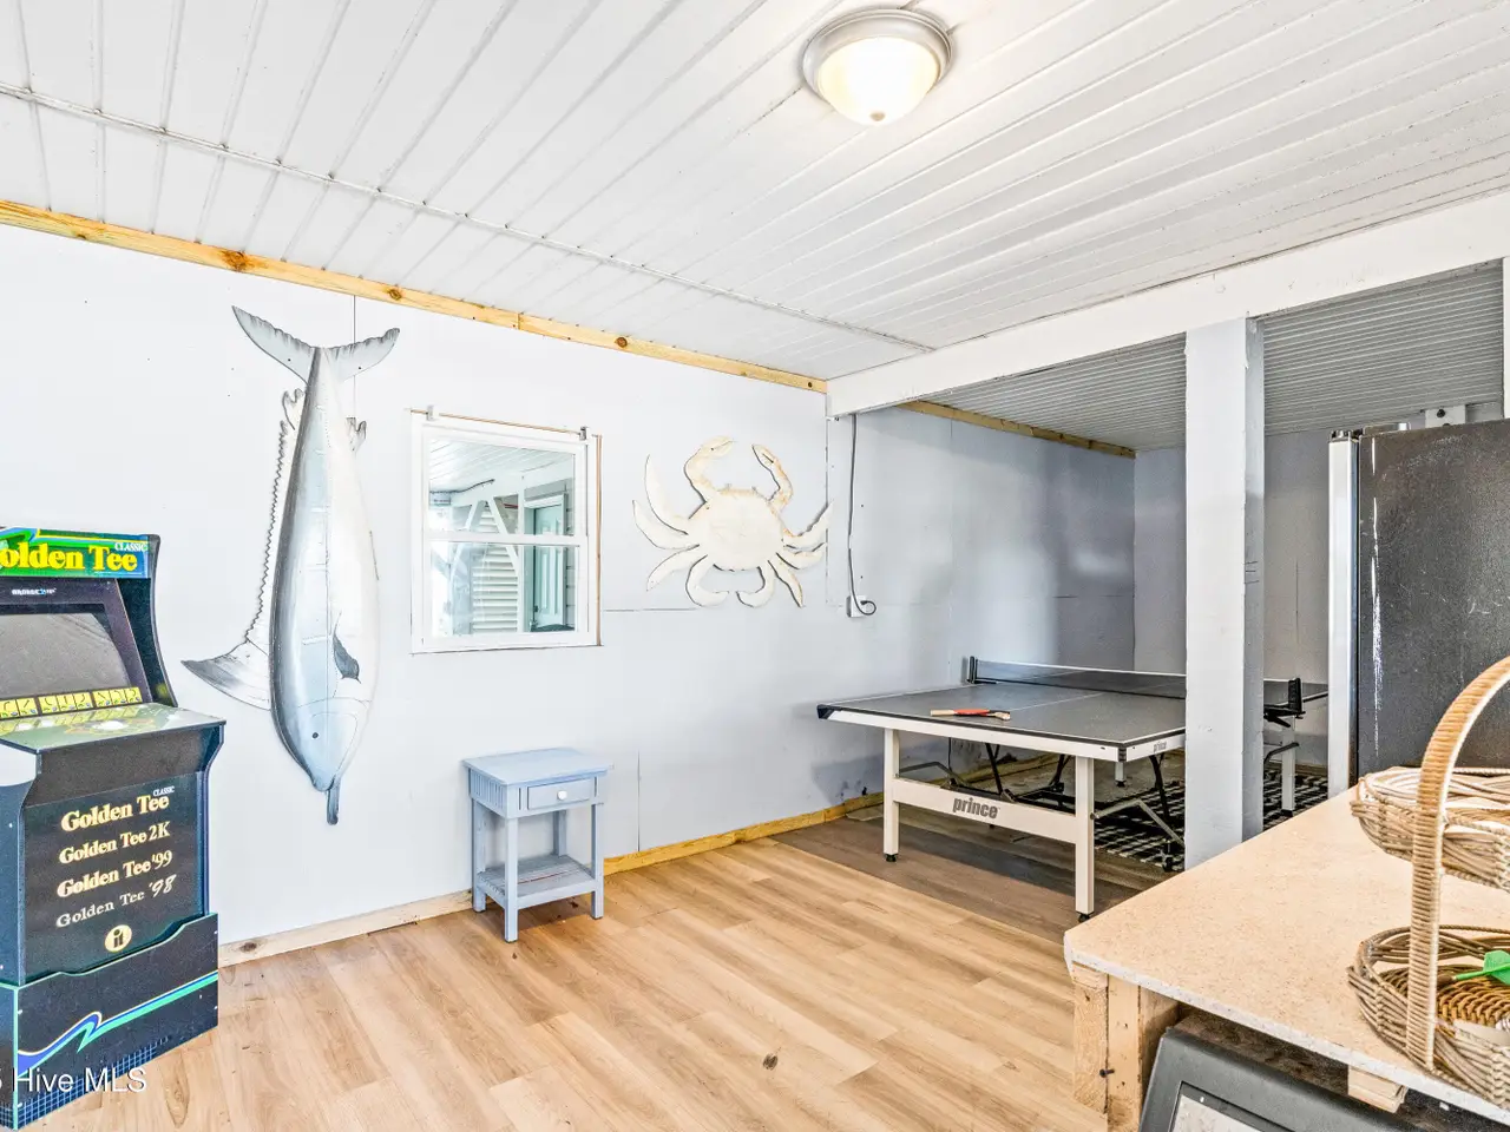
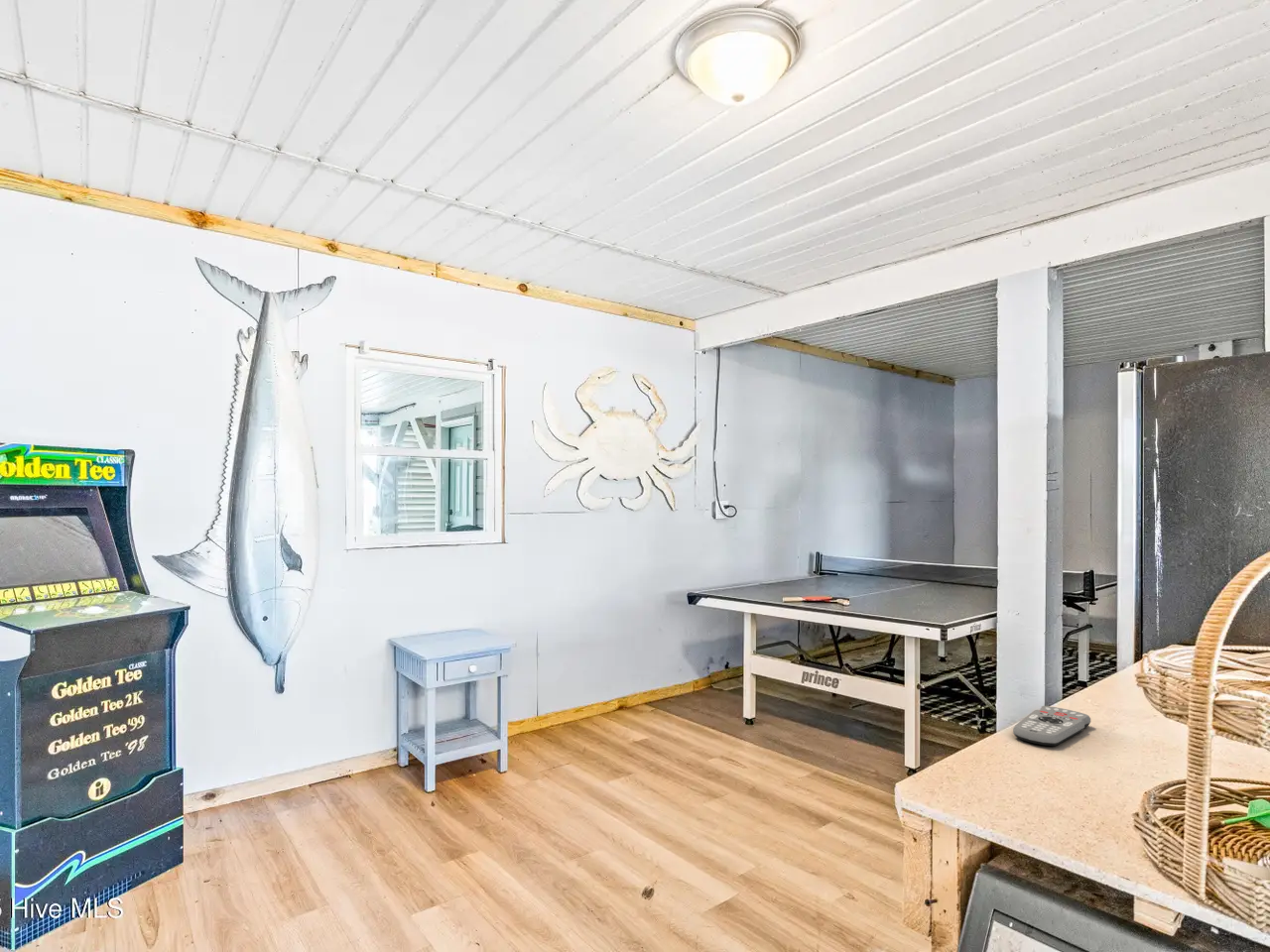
+ remote control [1012,705,1091,747]
